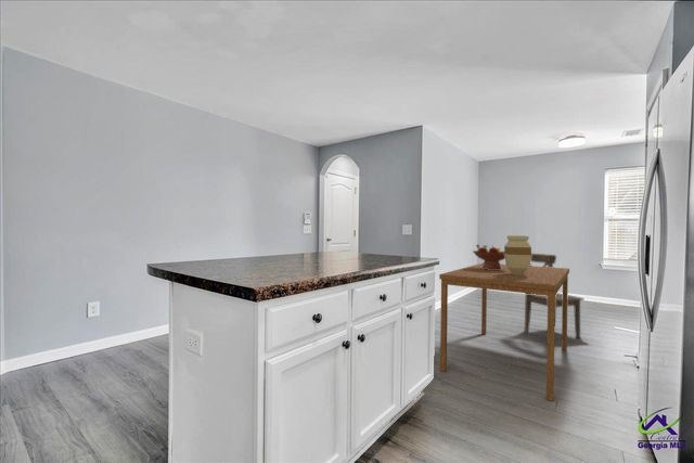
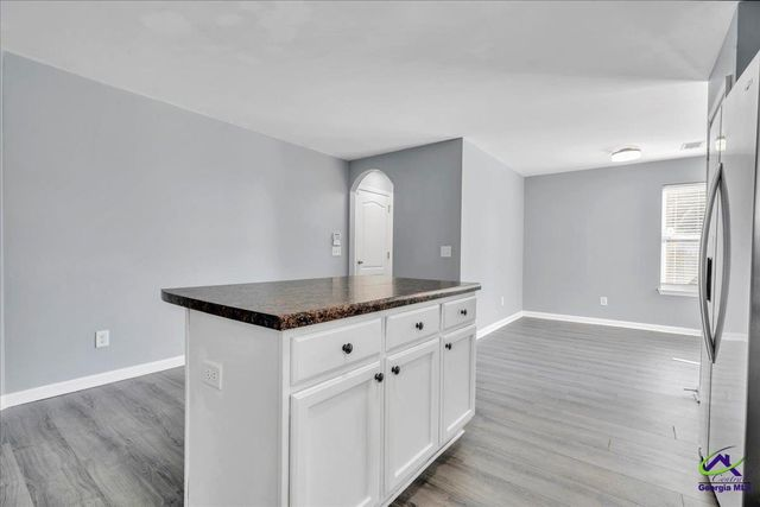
- dining table [438,262,570,402]
- fruit bowl [472,244,505,270]
- dining chair [524,253,586,338]
- vase [503,234,532,275]
